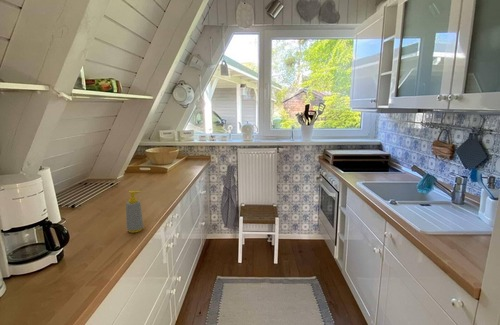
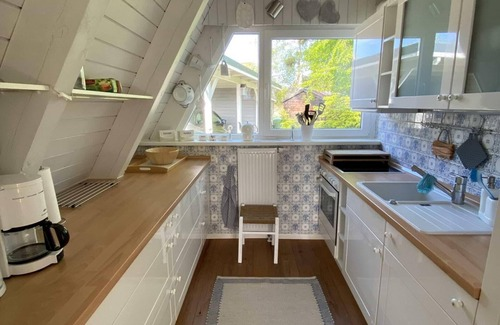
- soap bottle [125,190,144,234]
